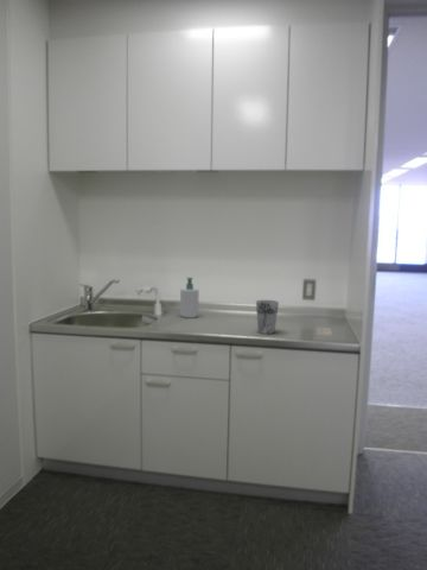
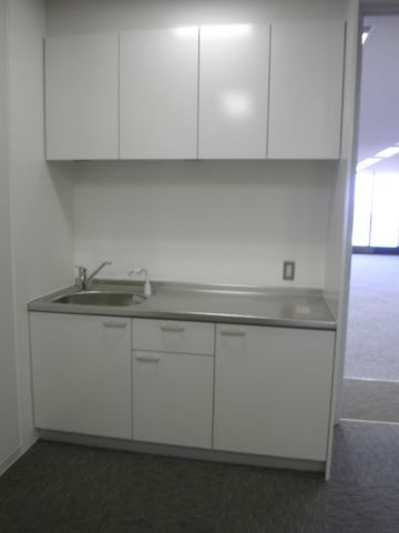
- soap bottle [179,277,200,319]
- cup [255,299,280,335]
